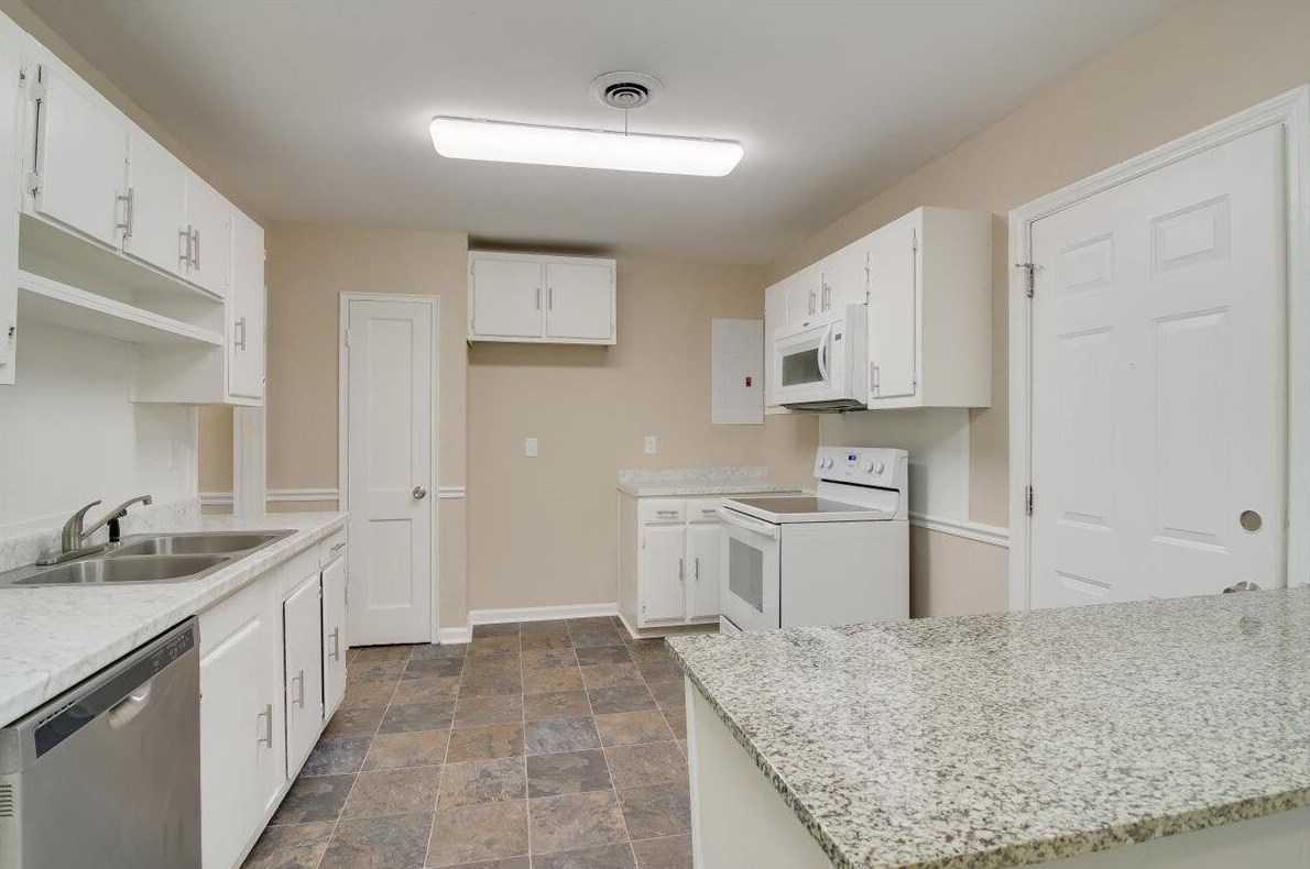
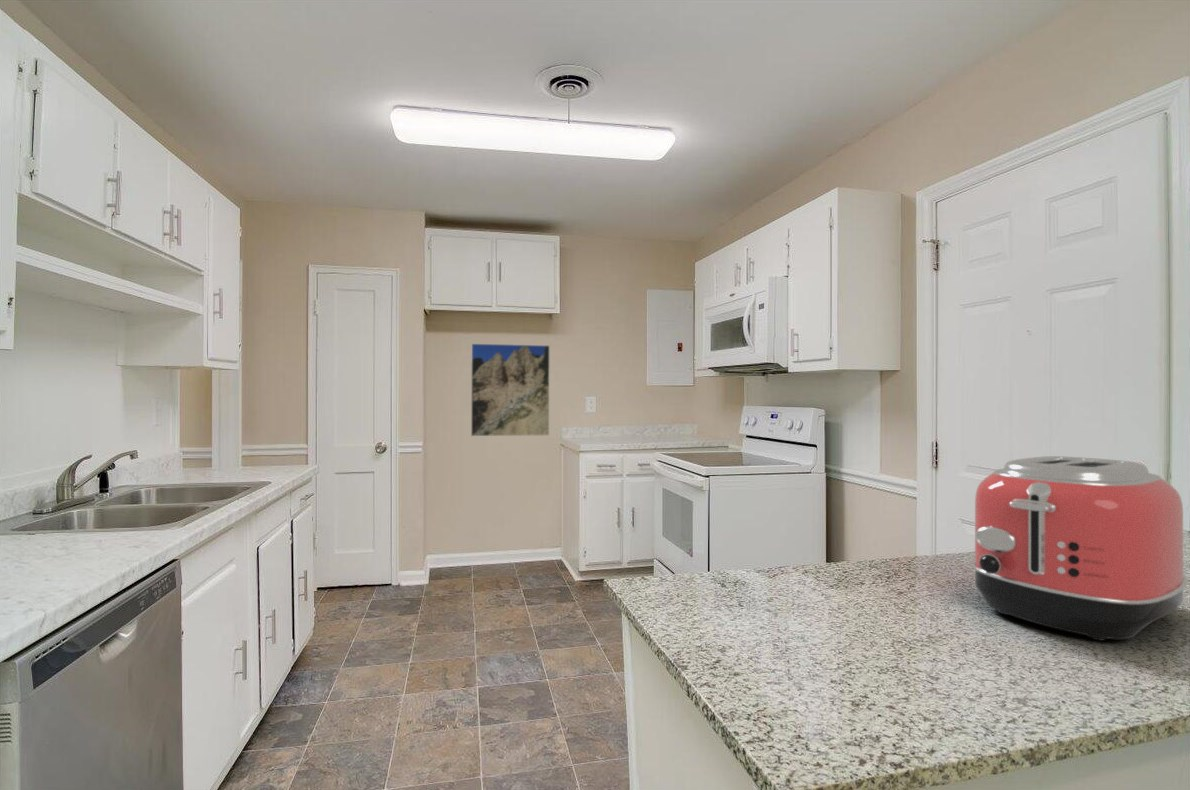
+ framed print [470,343,551,437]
+ toaster [970,455,1189,642]
